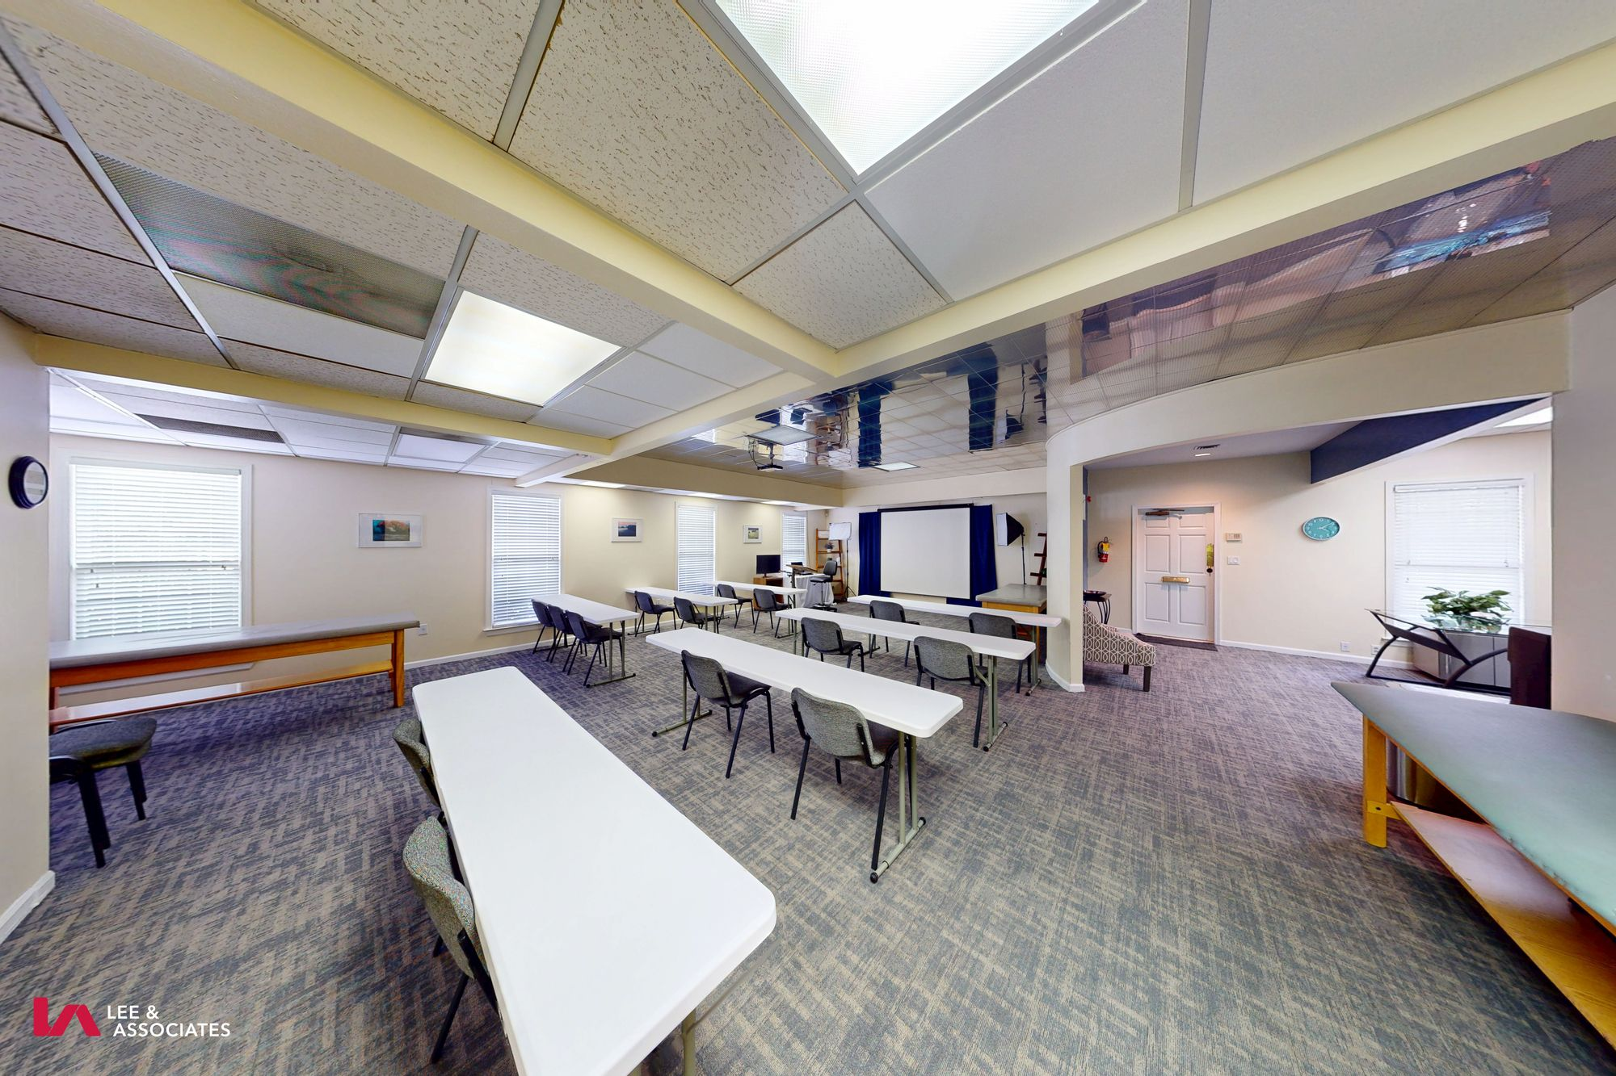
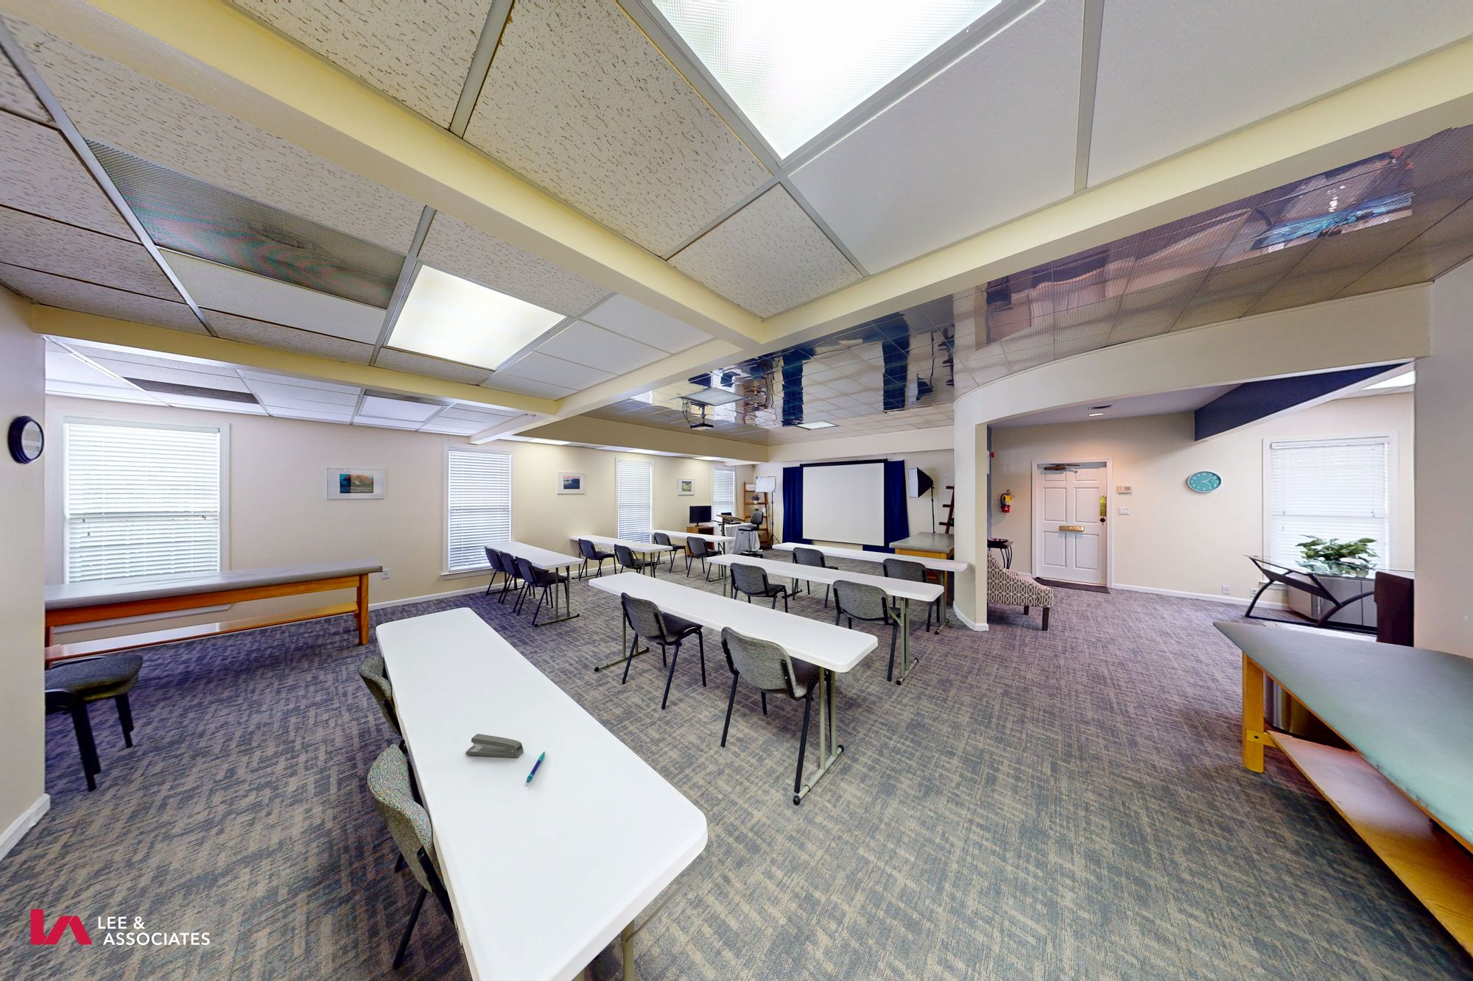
+ pen [526,751,545,783]
+ stapler [464,732,525,759]
